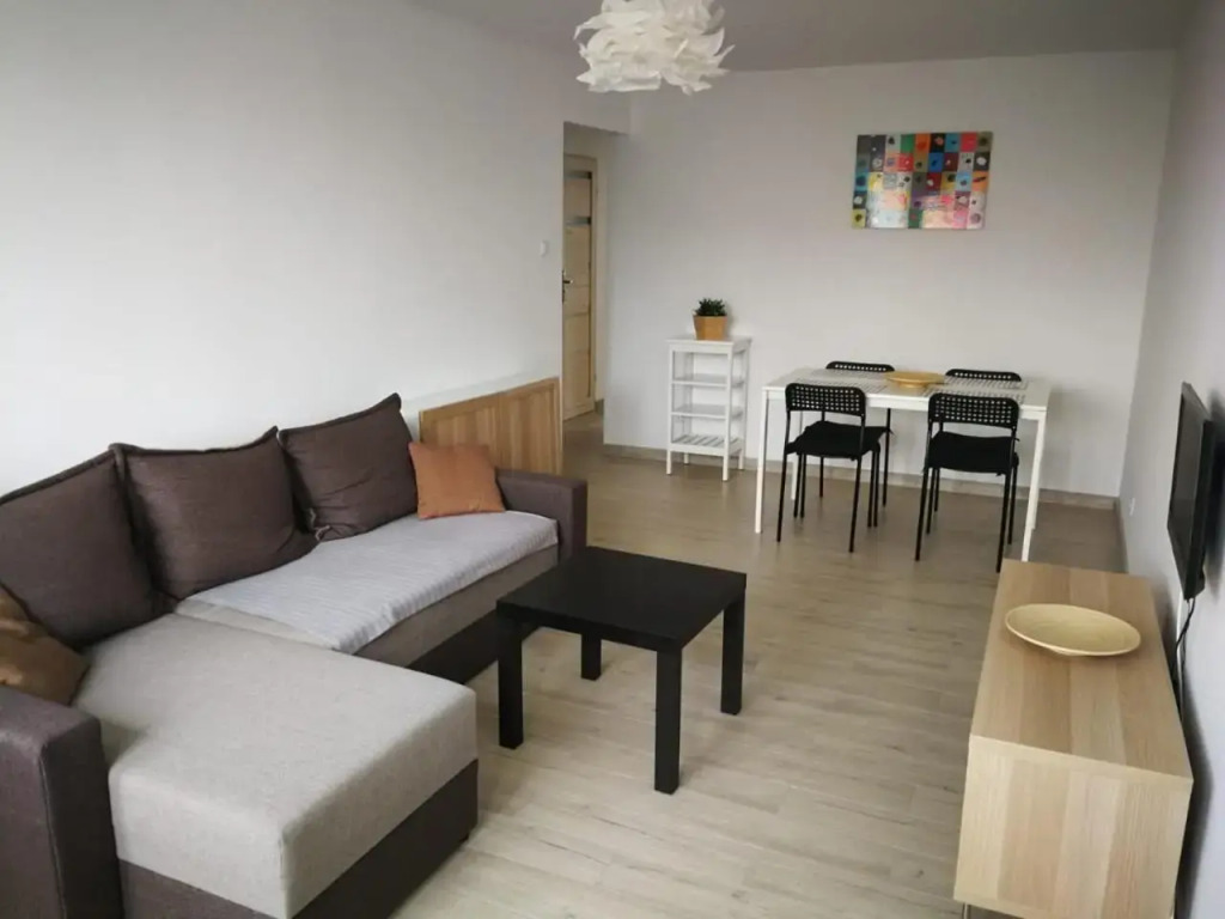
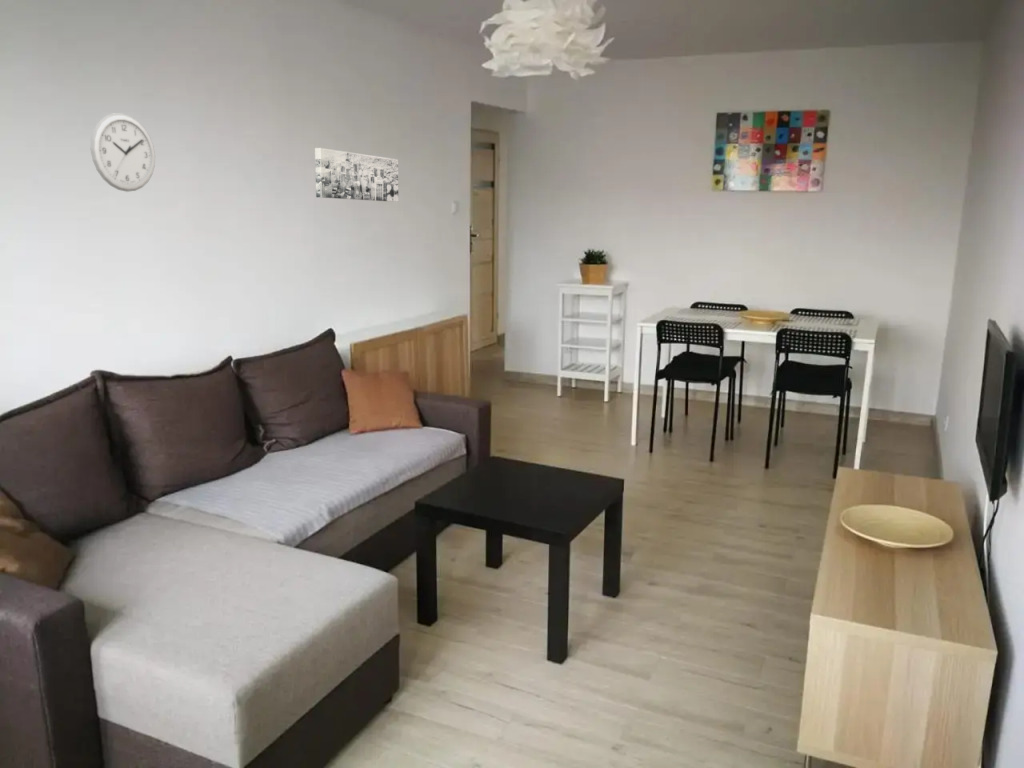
+ wall clock [90,112,156,193]
+ wall art [314,147,399,203]
